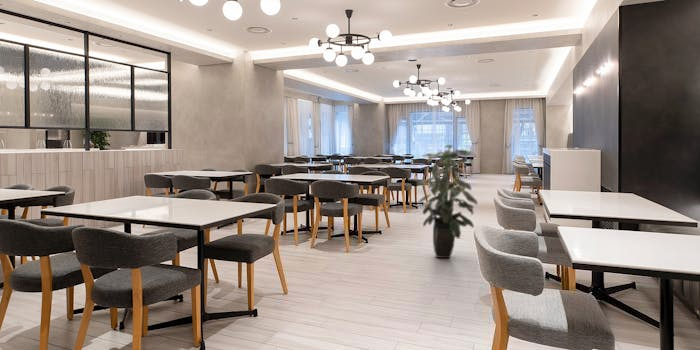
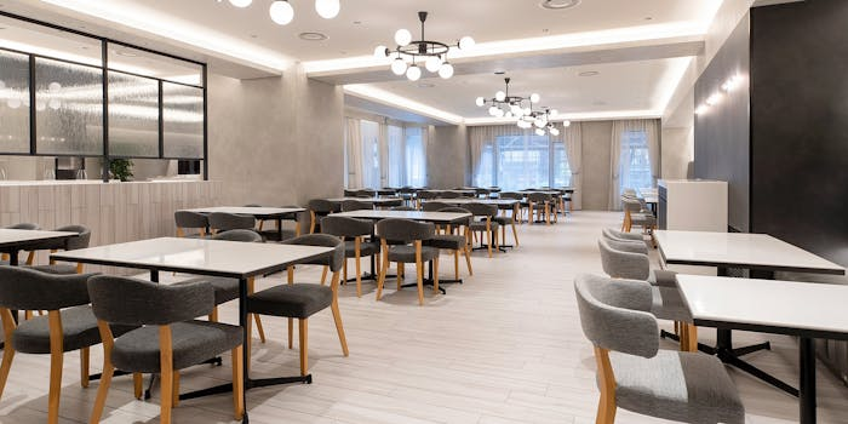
- indoor plant [417,144,478,259]
